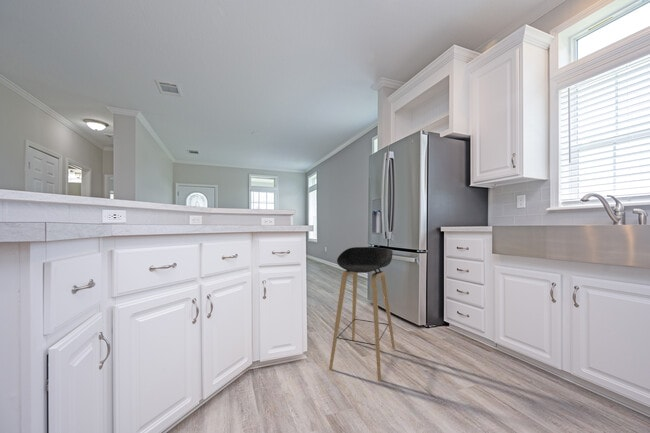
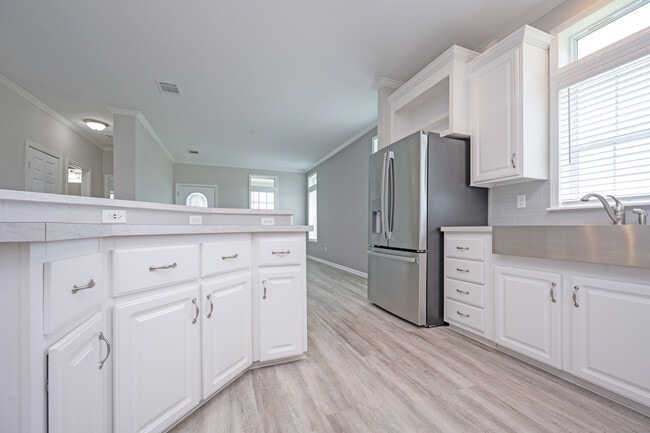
- stool [328,246,396,382]
